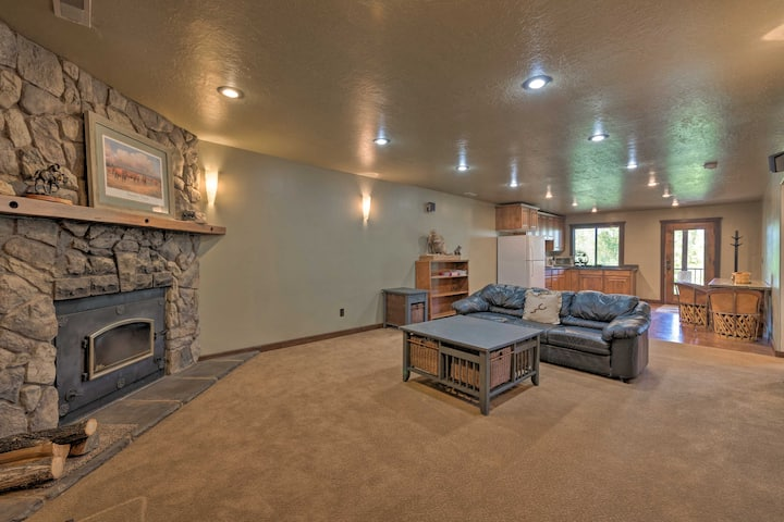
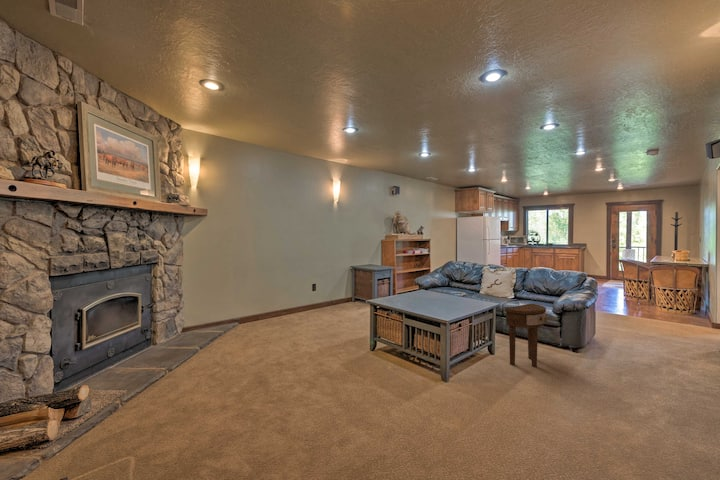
+ side table [504,302,548,368]
